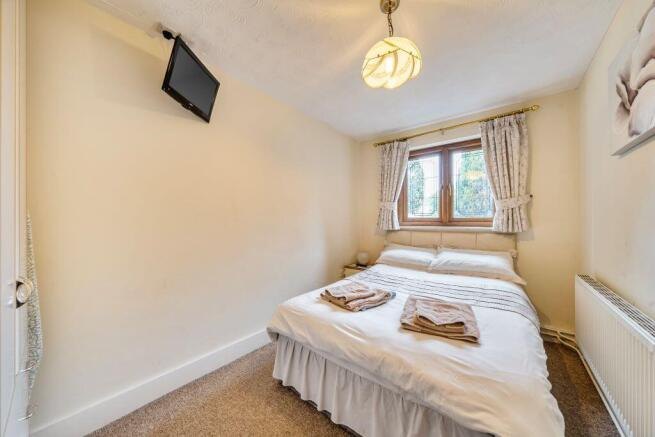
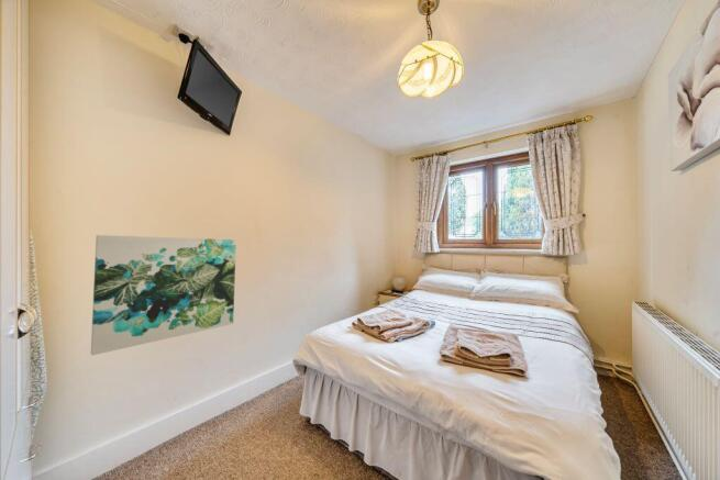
+ wall art [90,234,237,356]
